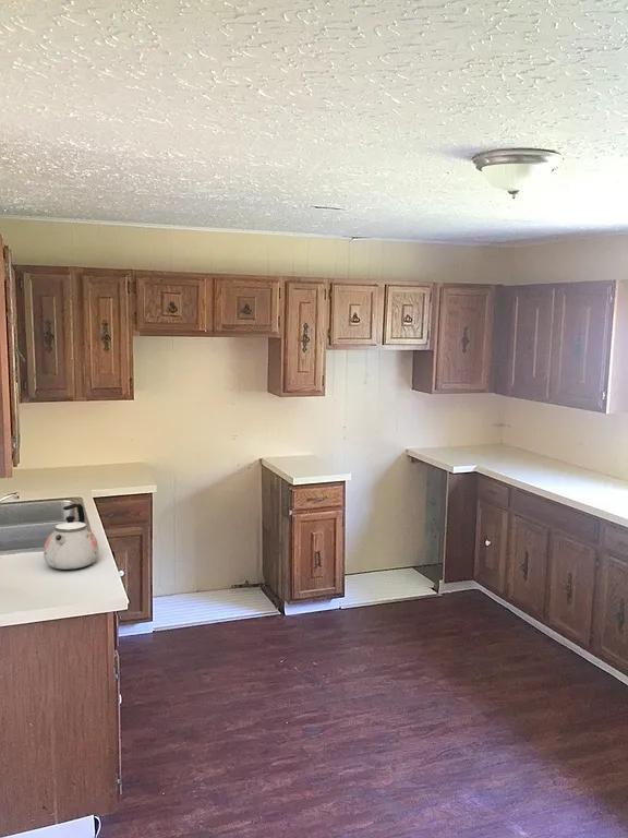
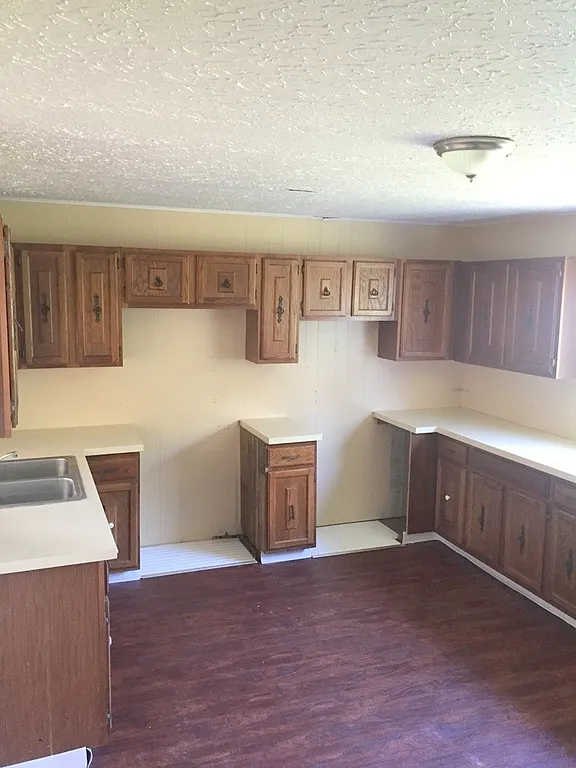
- kettle [43,503,99,571]
